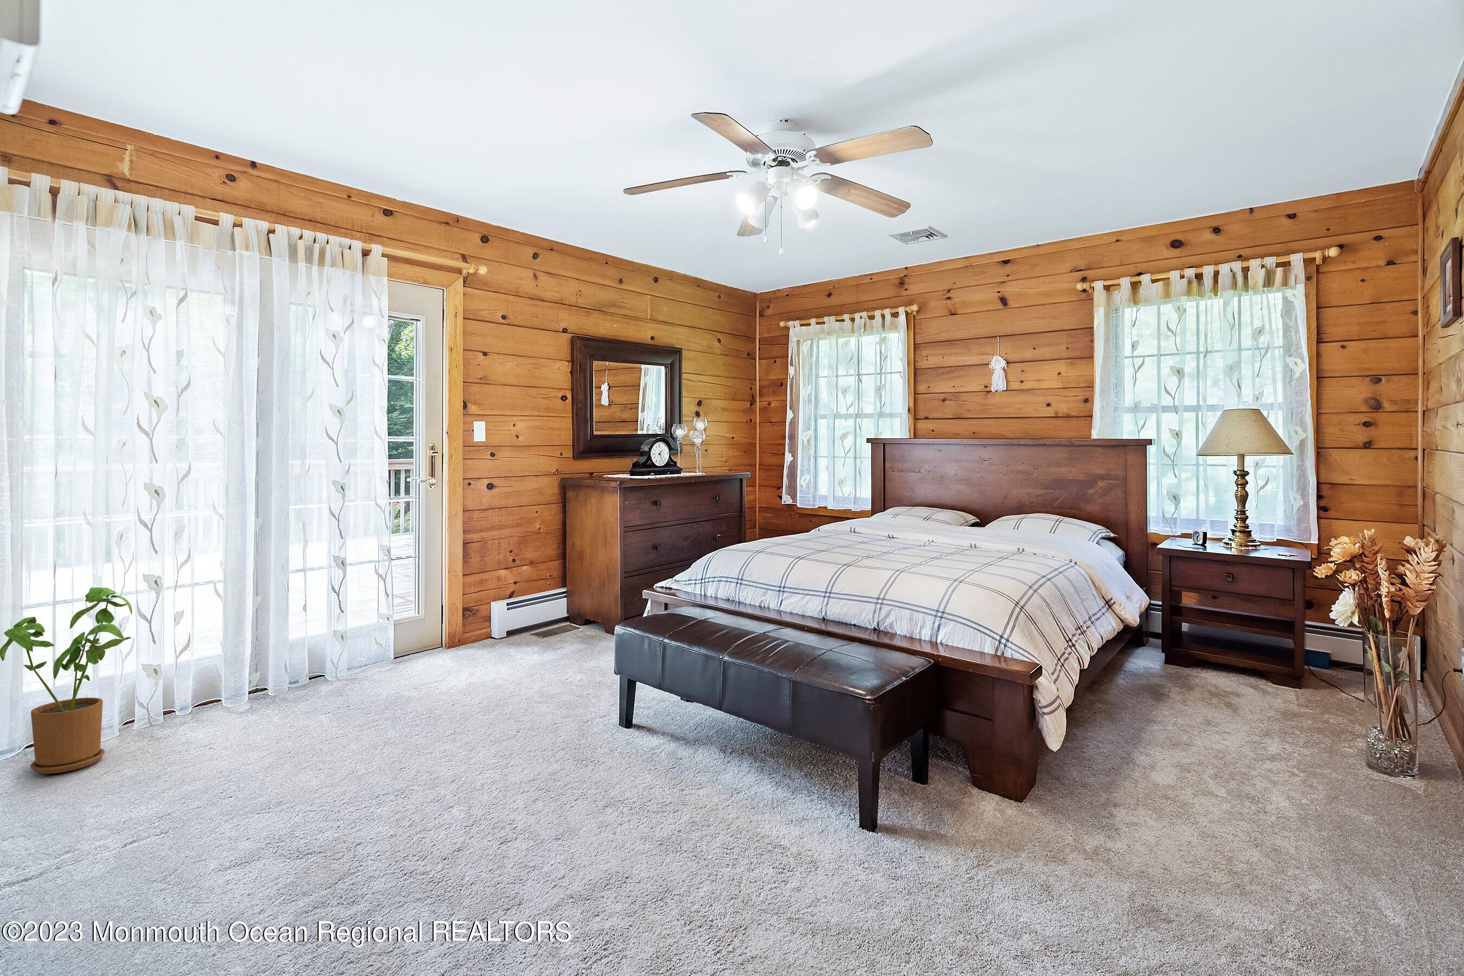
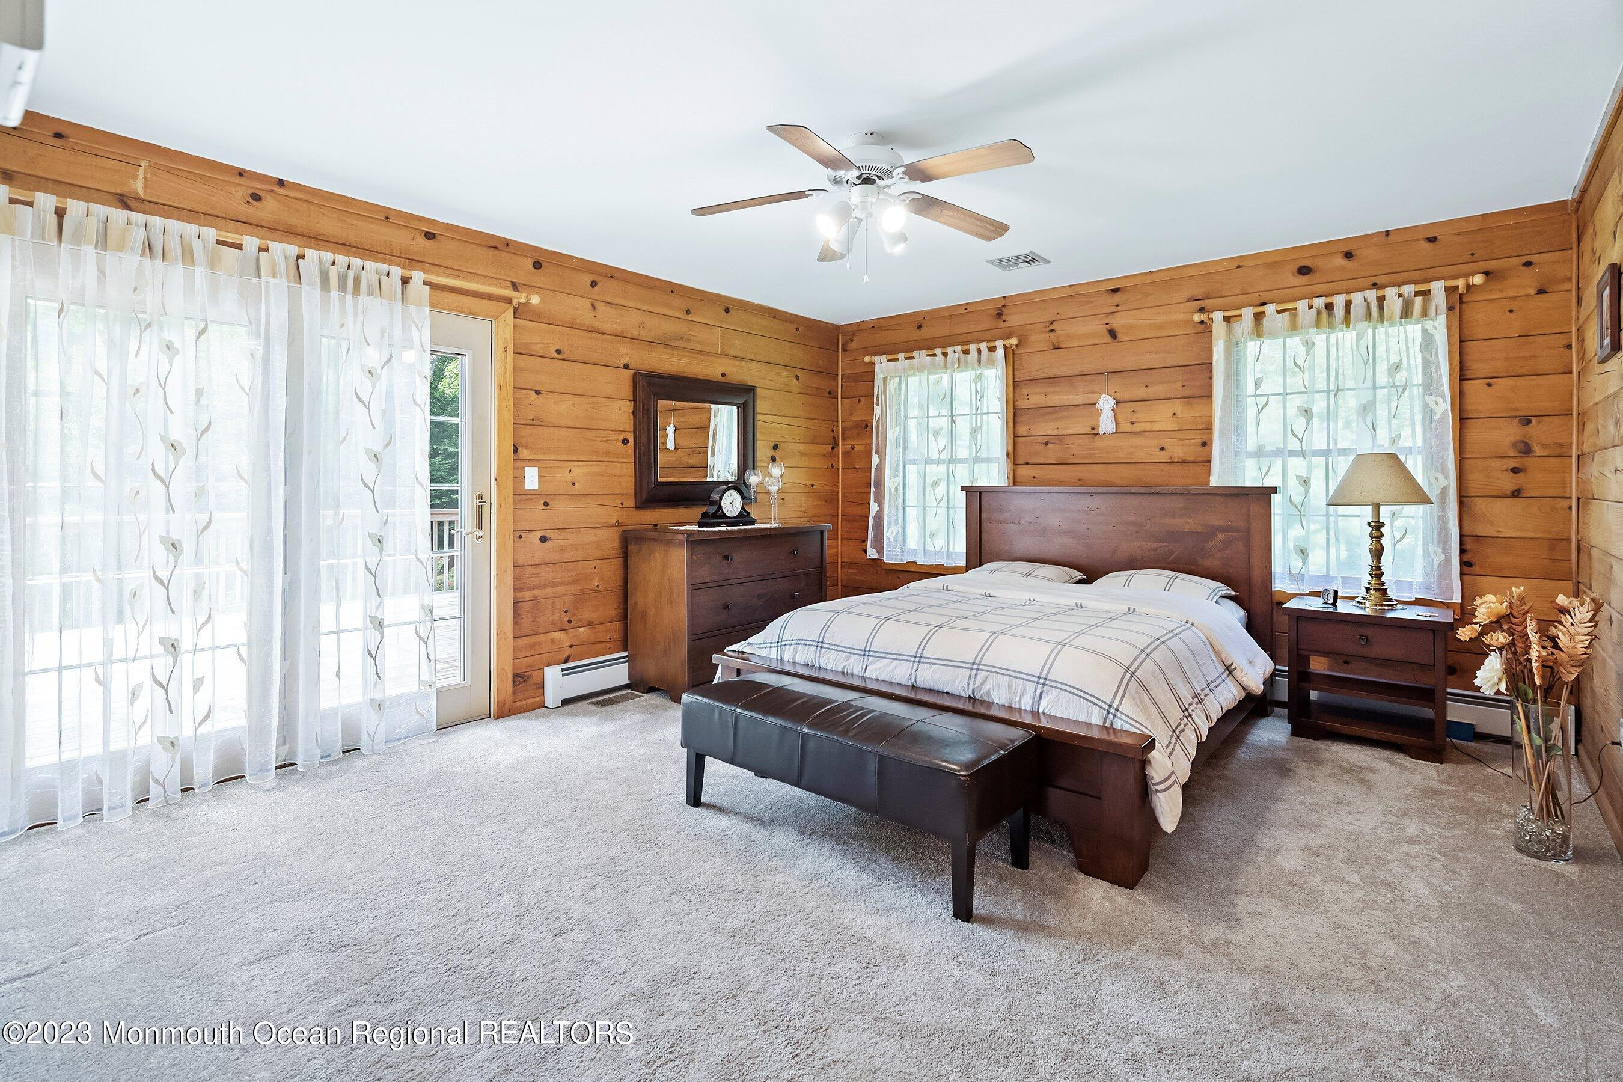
- house plant [0,587,133,774]
